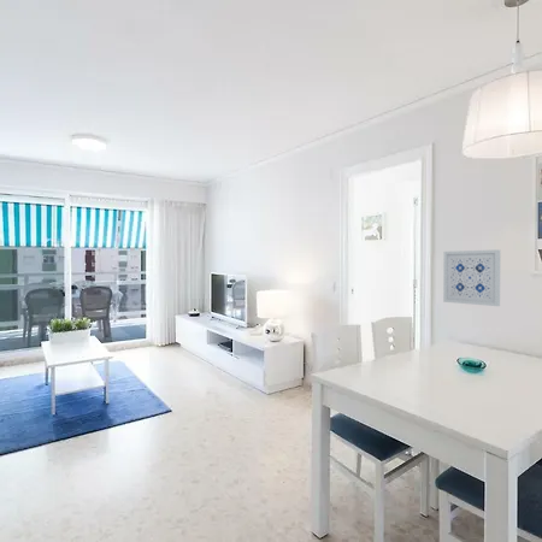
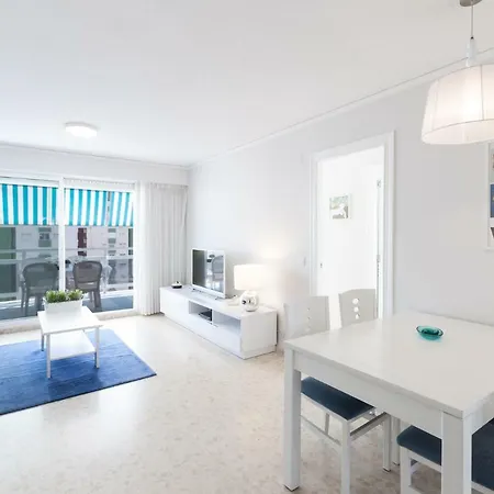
- wall art [442,248,501,307]
